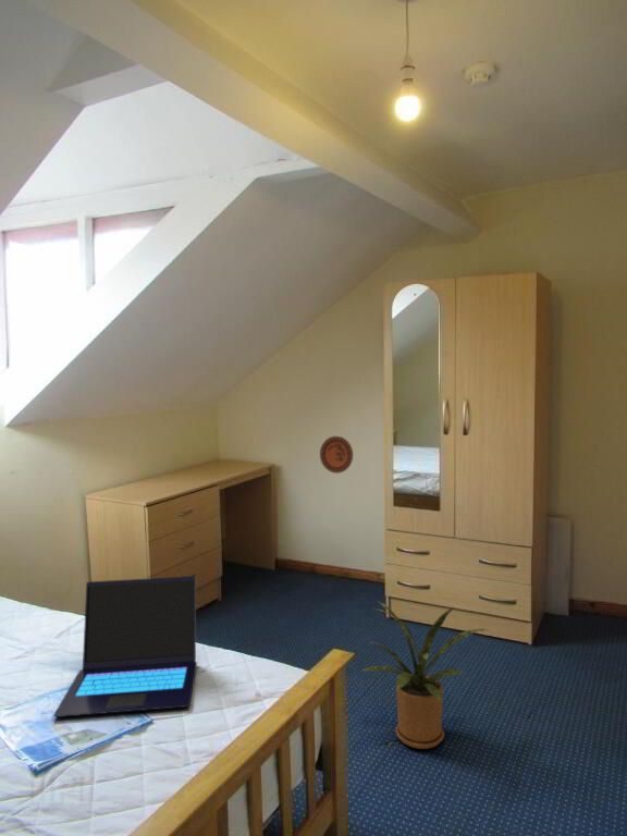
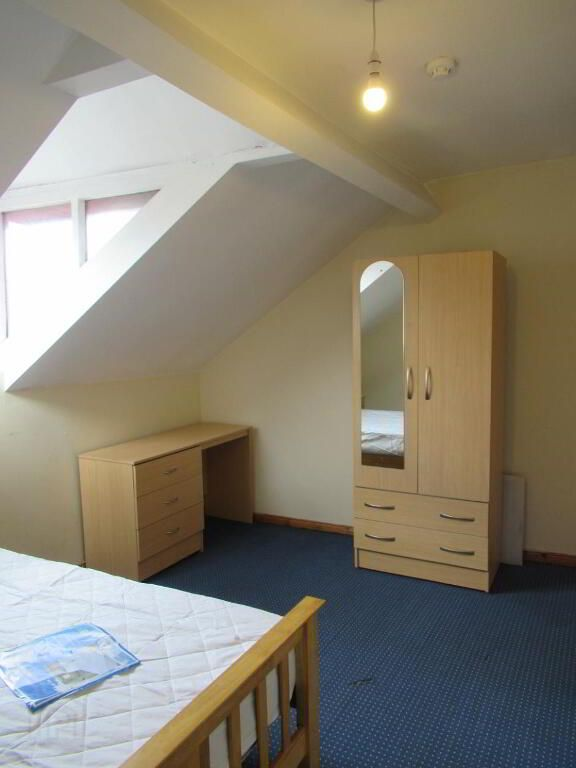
- house plant [361,600,488,750]
- decorative plate [319,435,354,475]
- laptop [52,575,198,718]
